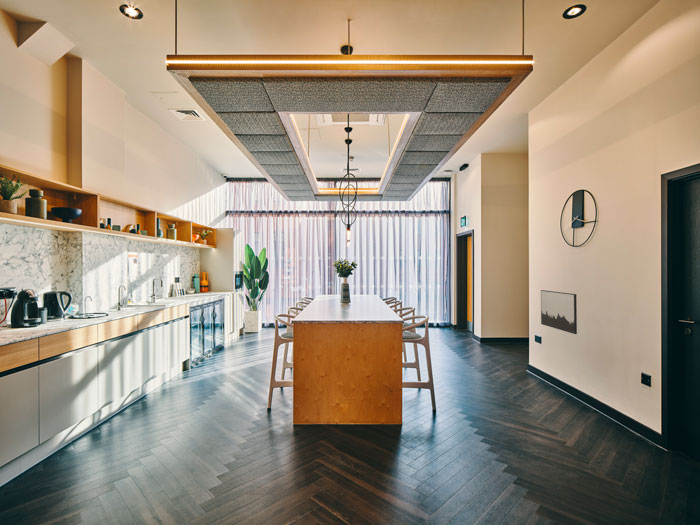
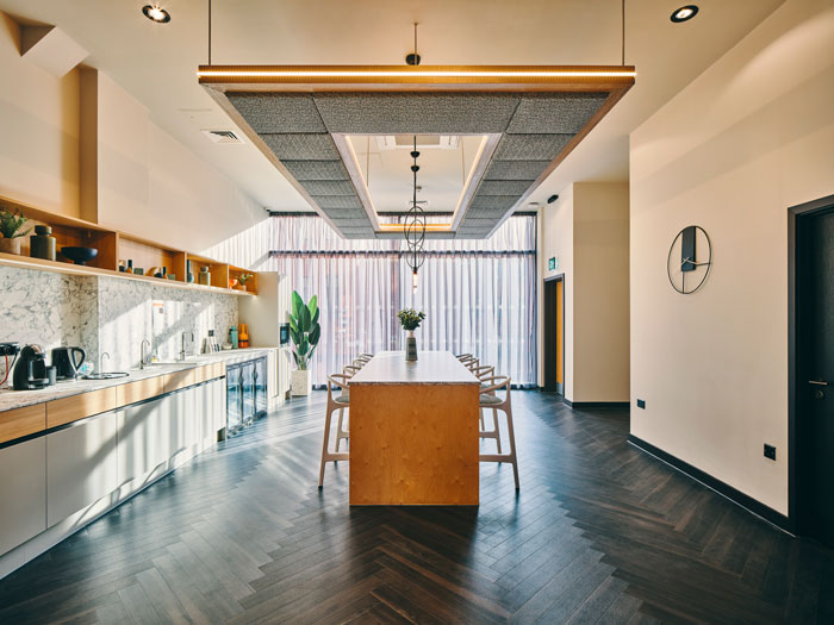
- wall art [540,289,578,335]
